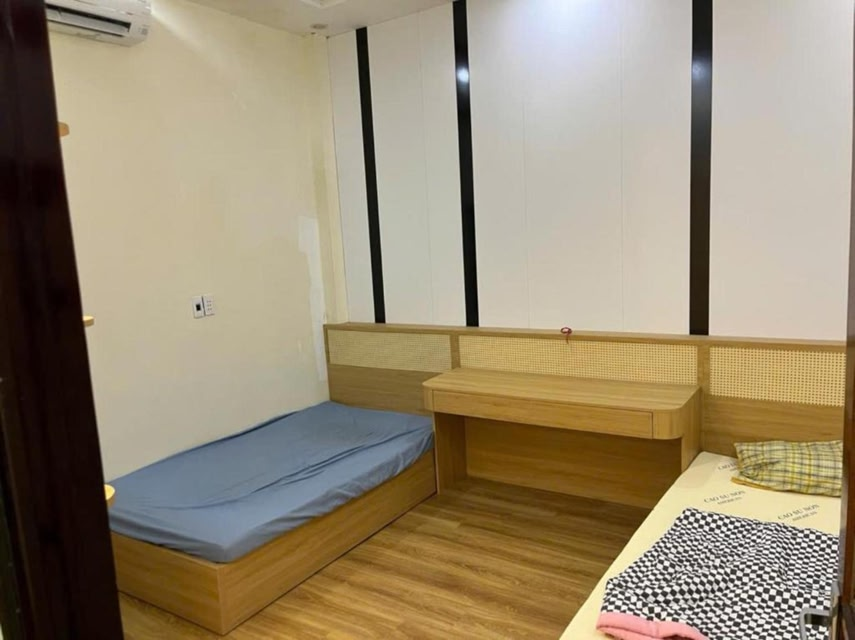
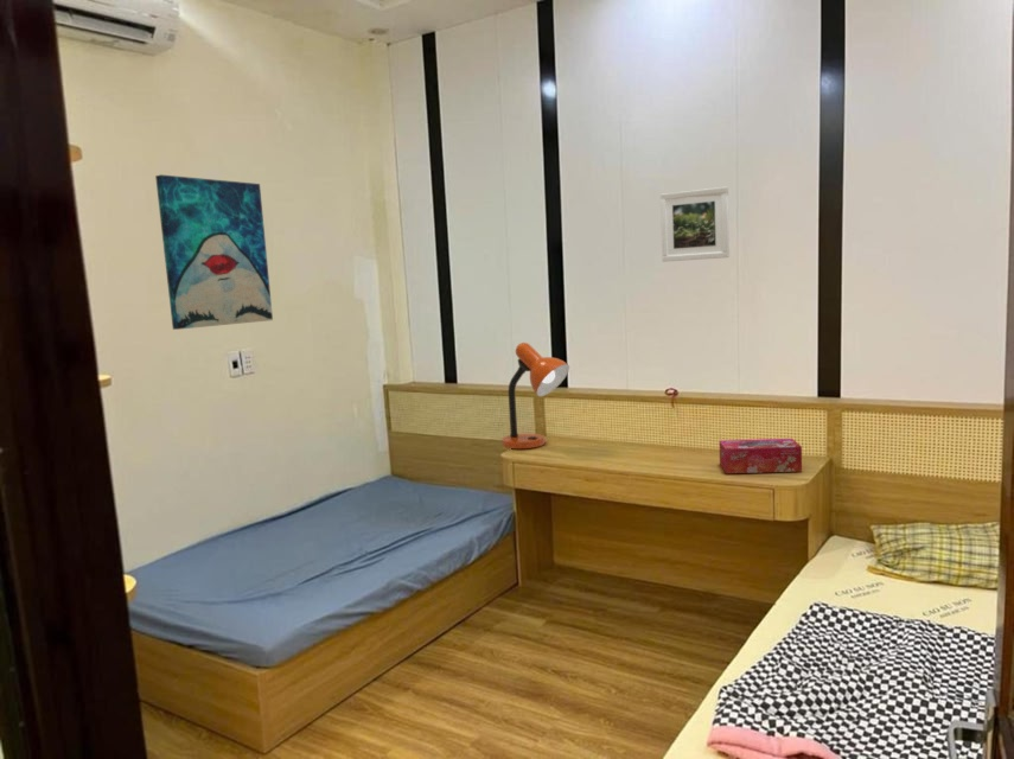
+ tissue box [718,438,803,474]
+ desk lamp [500,342,570,451]
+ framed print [659,186,731,263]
+ wall art [154,173,274,331]
